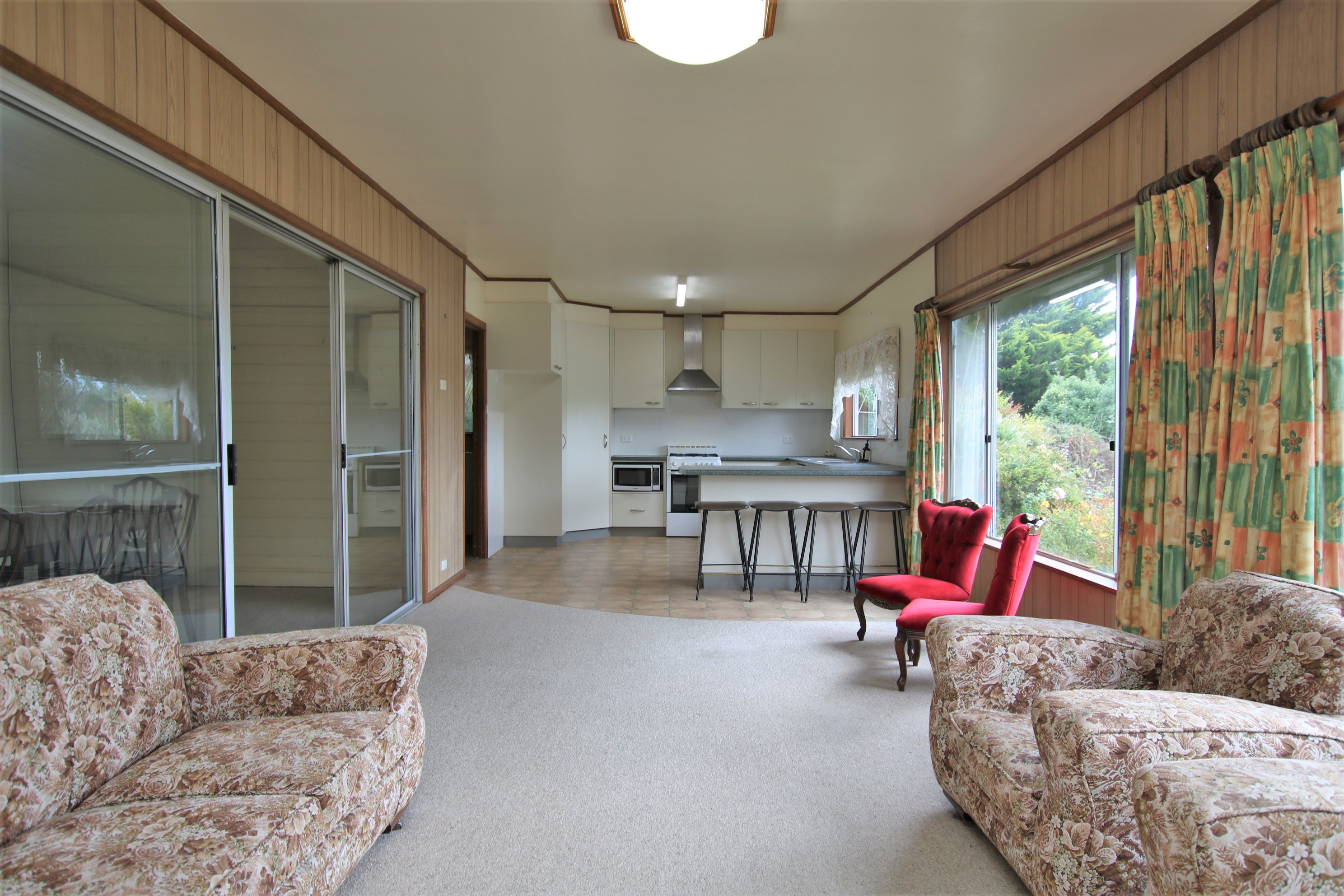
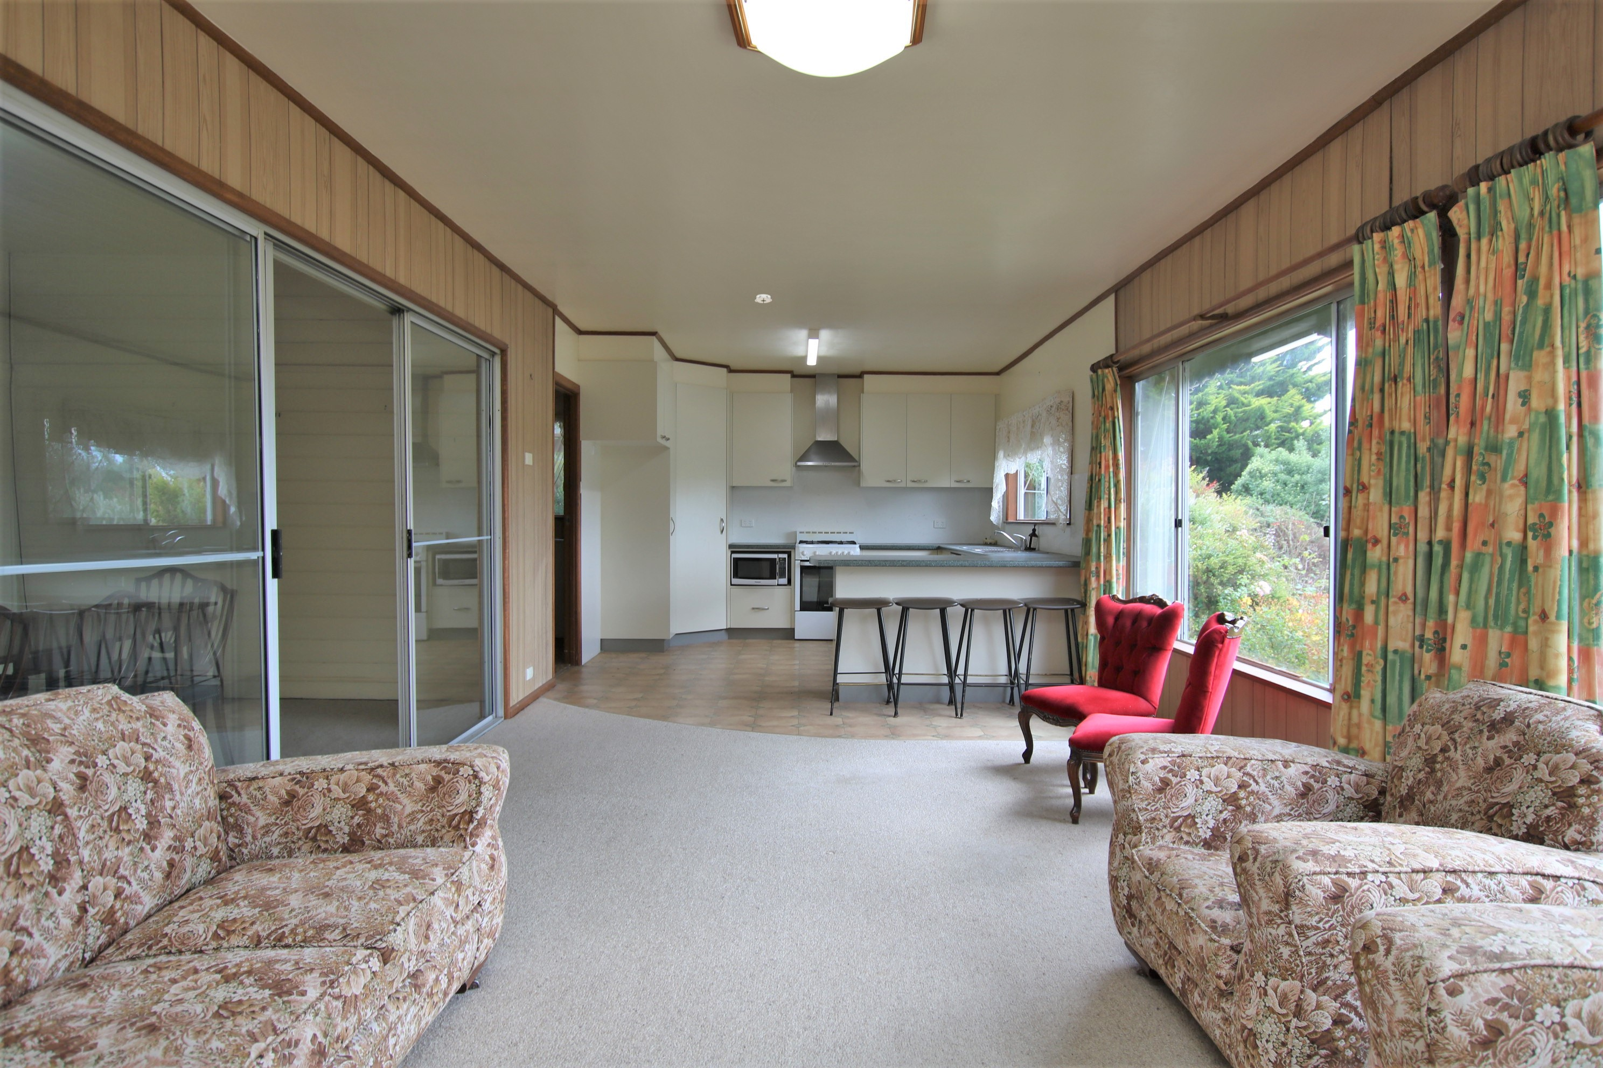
+ smoke detector [754,294,773,304]
